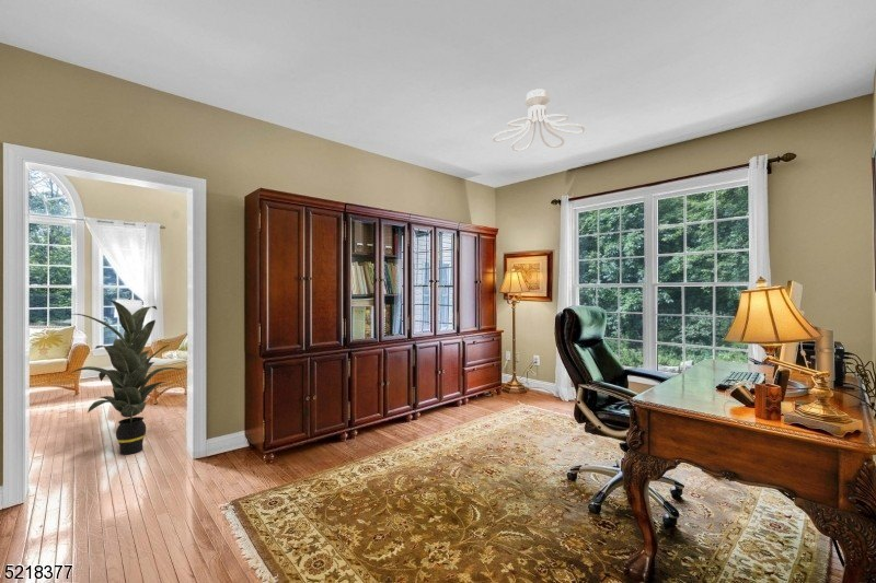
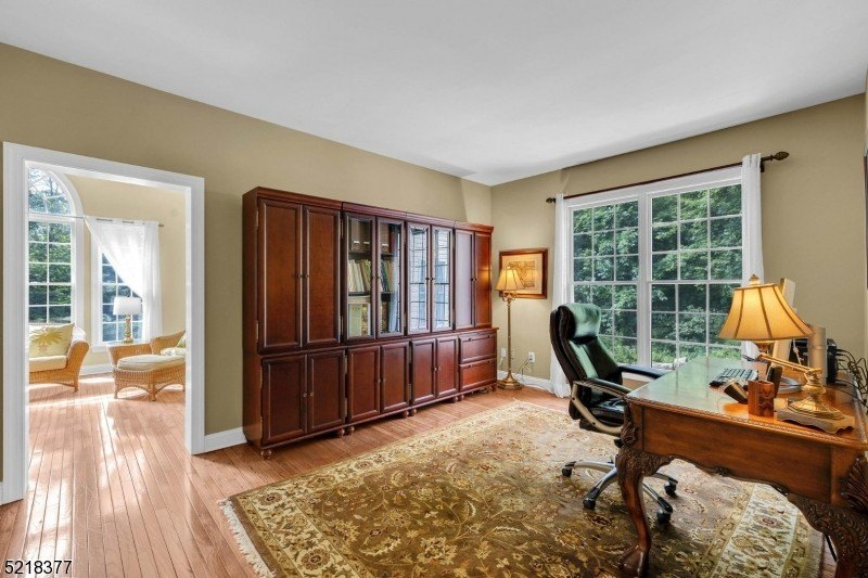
- ceiling light fixture [492,89,586,152]
- indoor plant [66,299,183,455]
